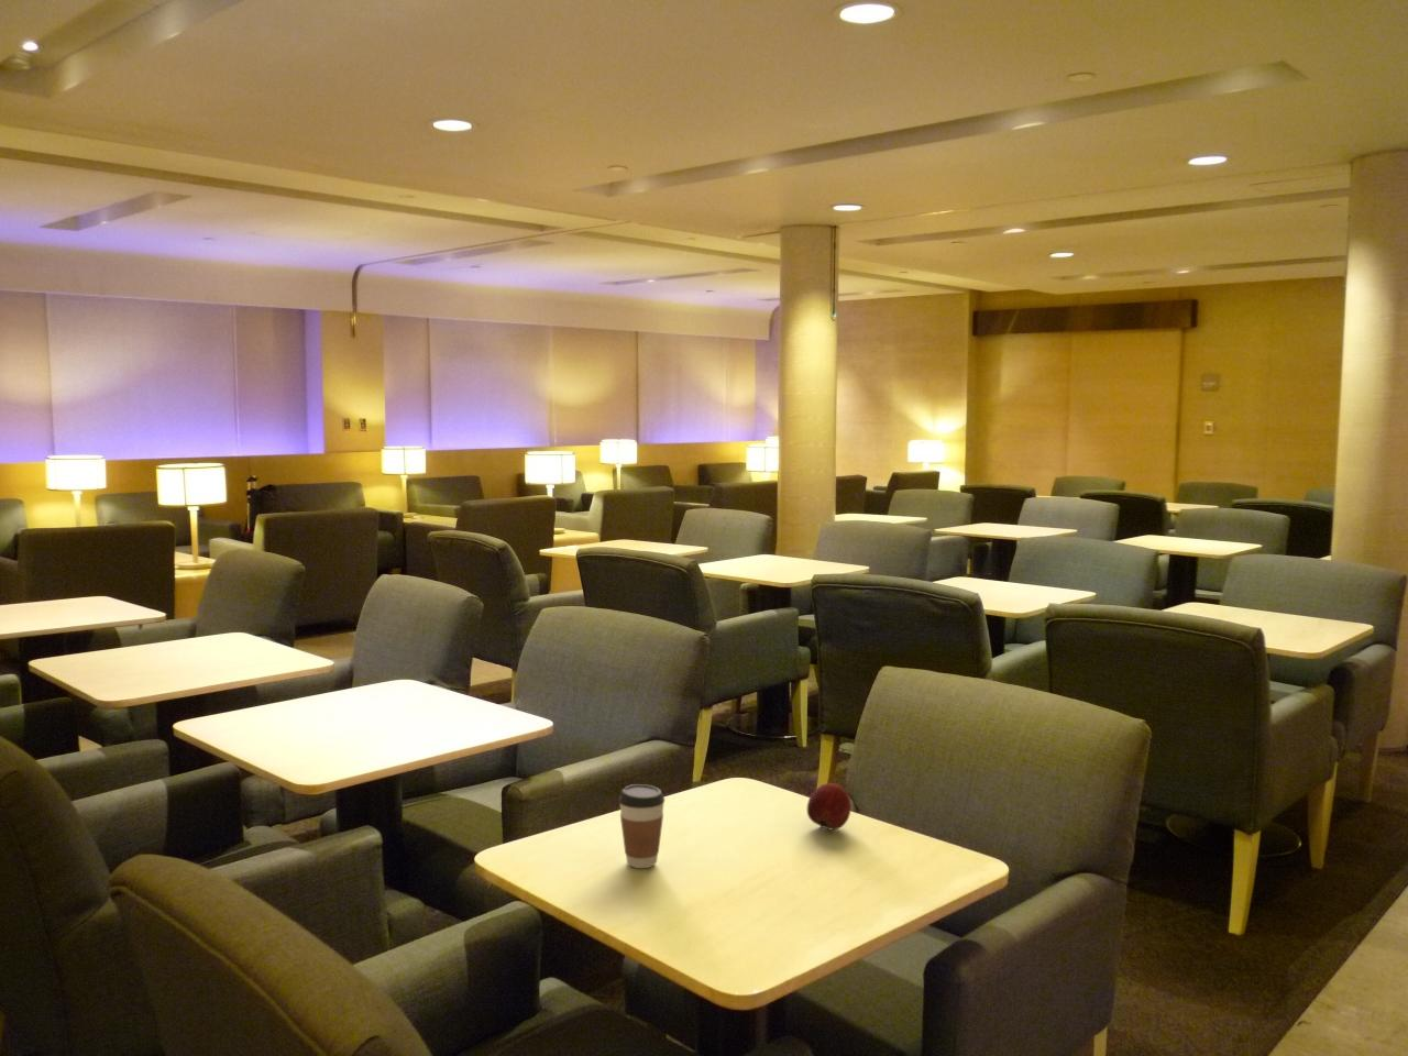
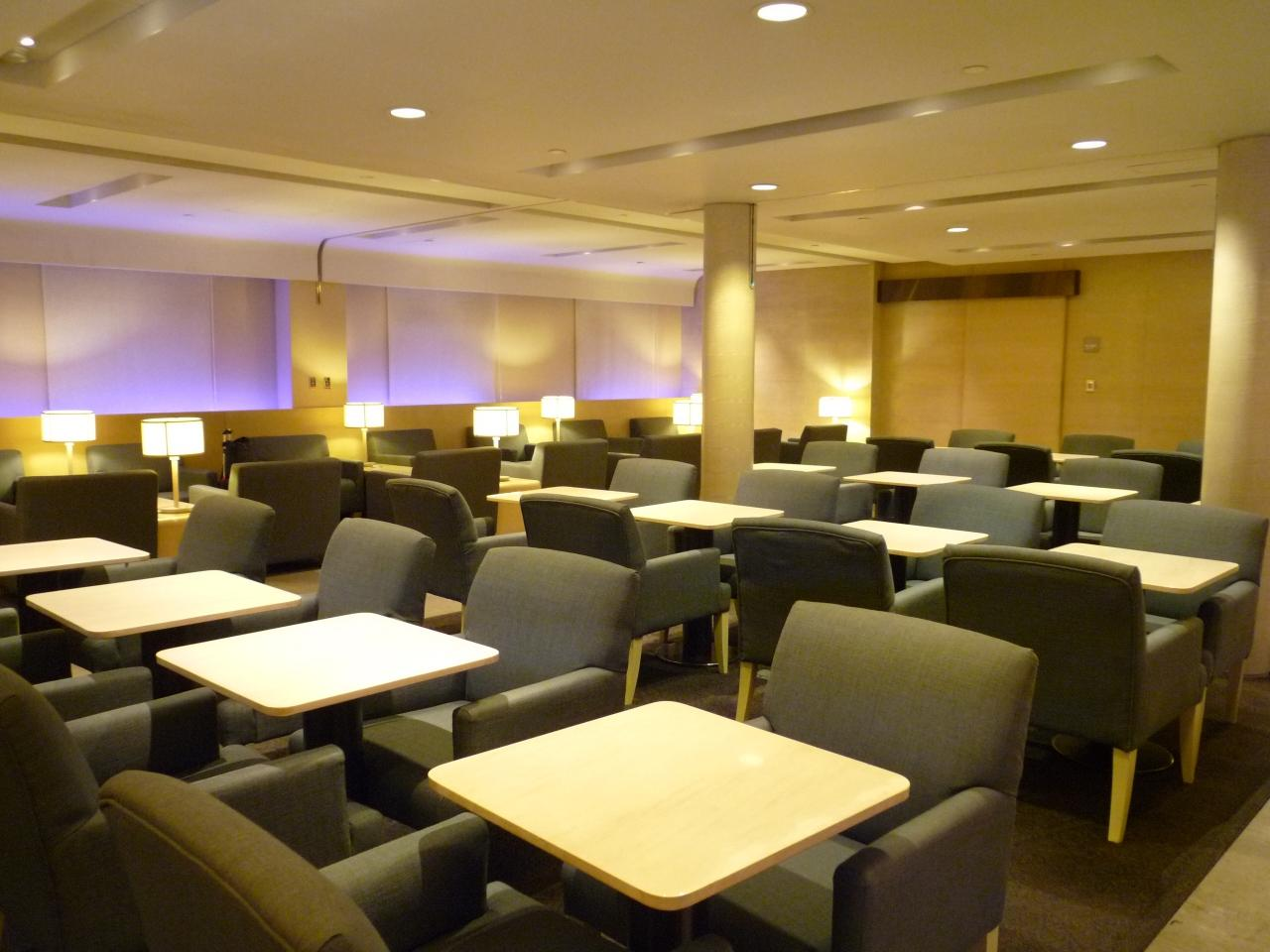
- apple [806,782,853,831]
- coffee cup [619,783,665,869]
